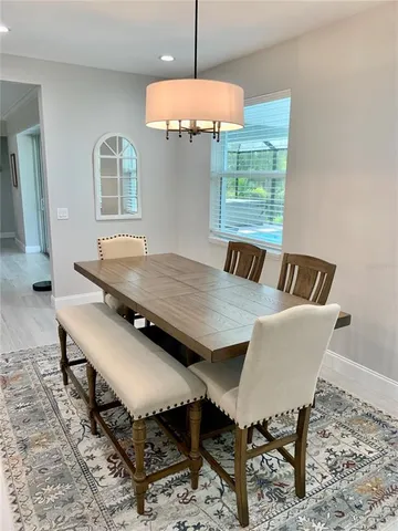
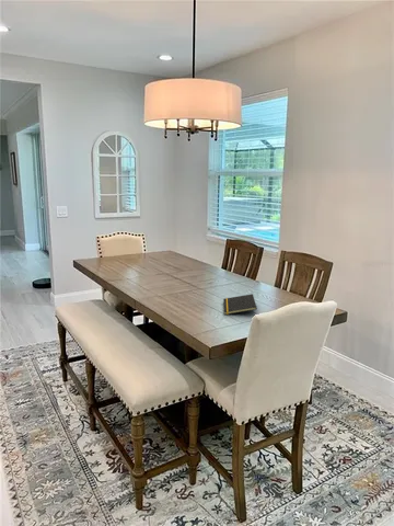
+ notepad [222,293,258,316]
